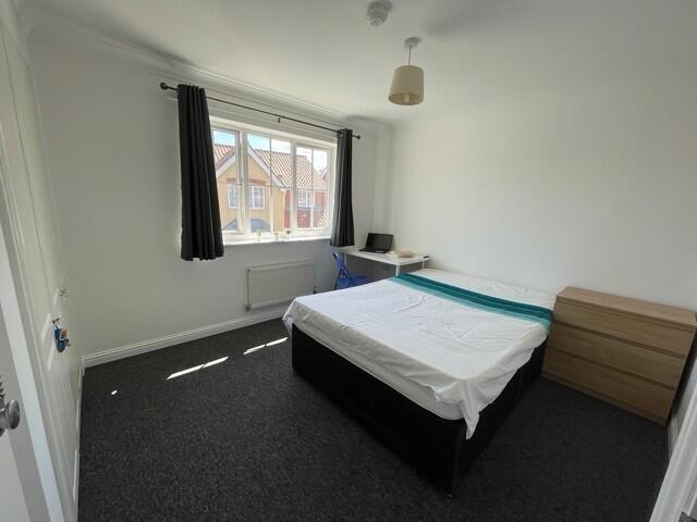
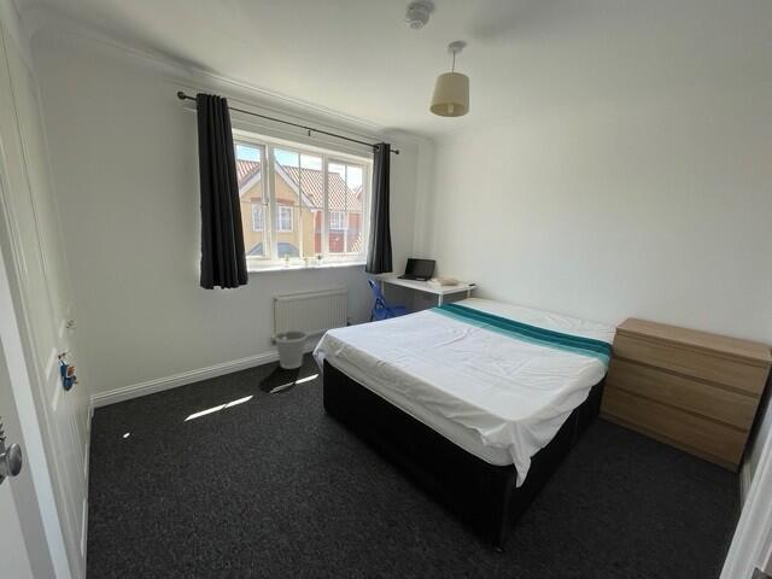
+ wastebasket [273,329,309,370]
